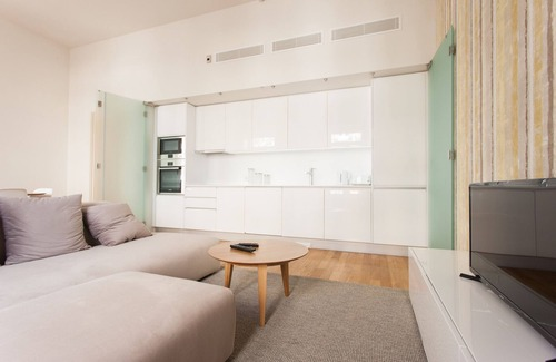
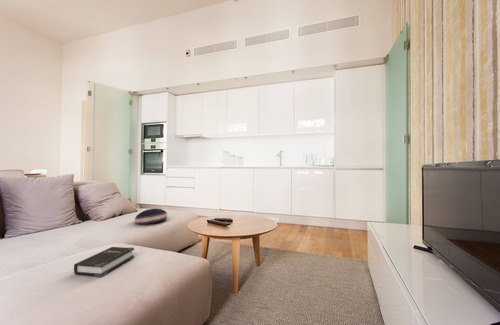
+ cushion [134,208,168,226]
+ hardback book [73,246,135,278]
